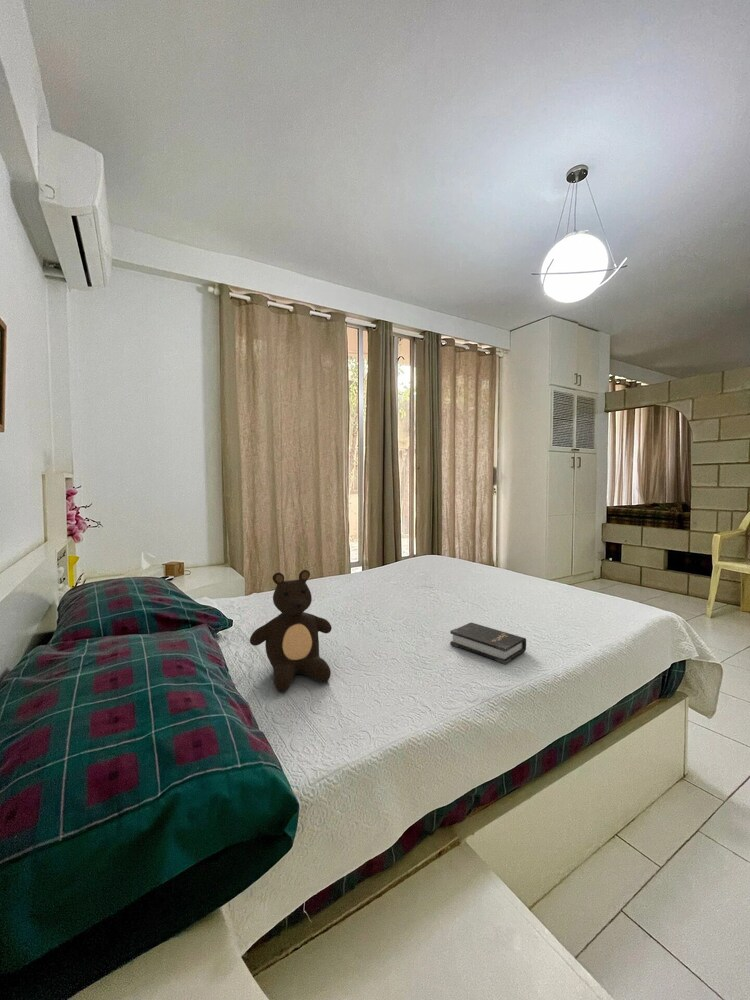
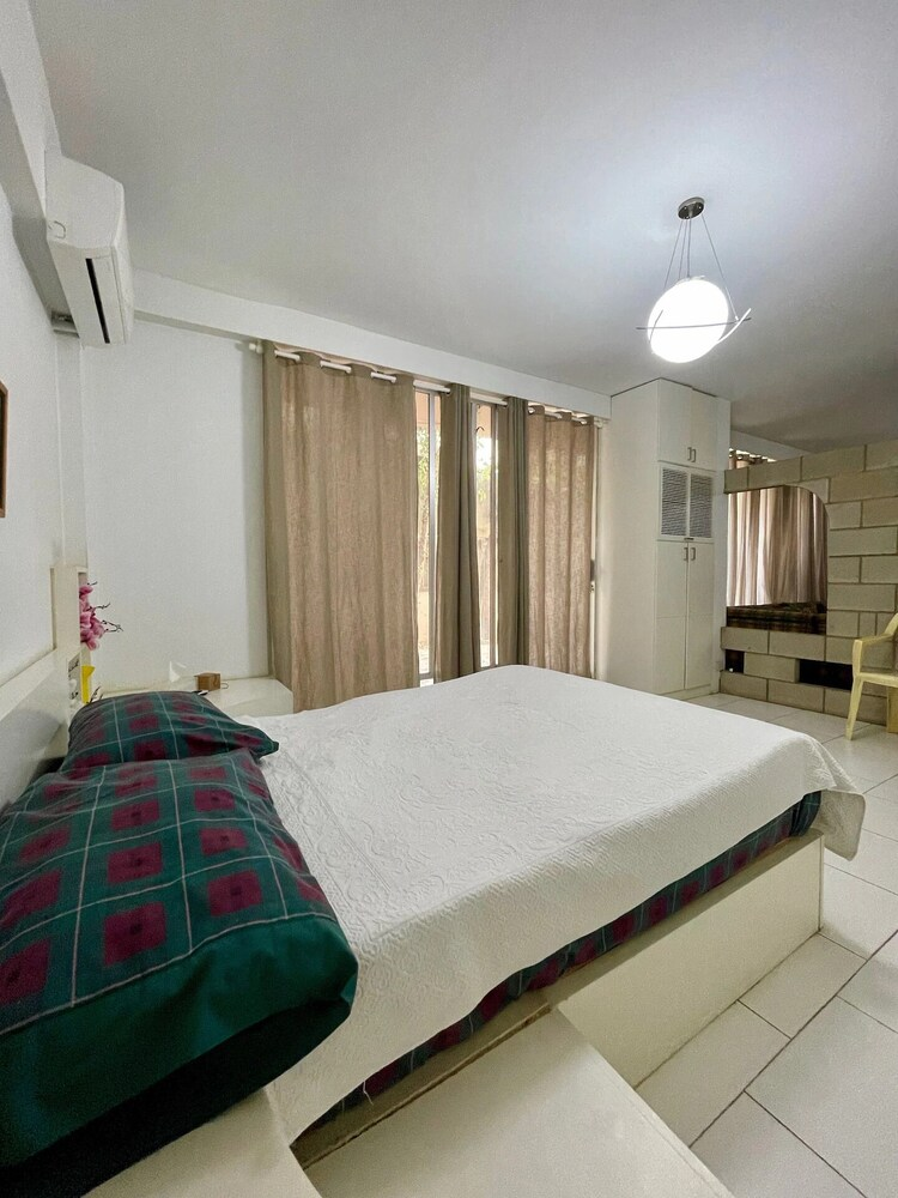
- teddy bear [249,569,333,692]
- hardback book [449,621,527,665]
